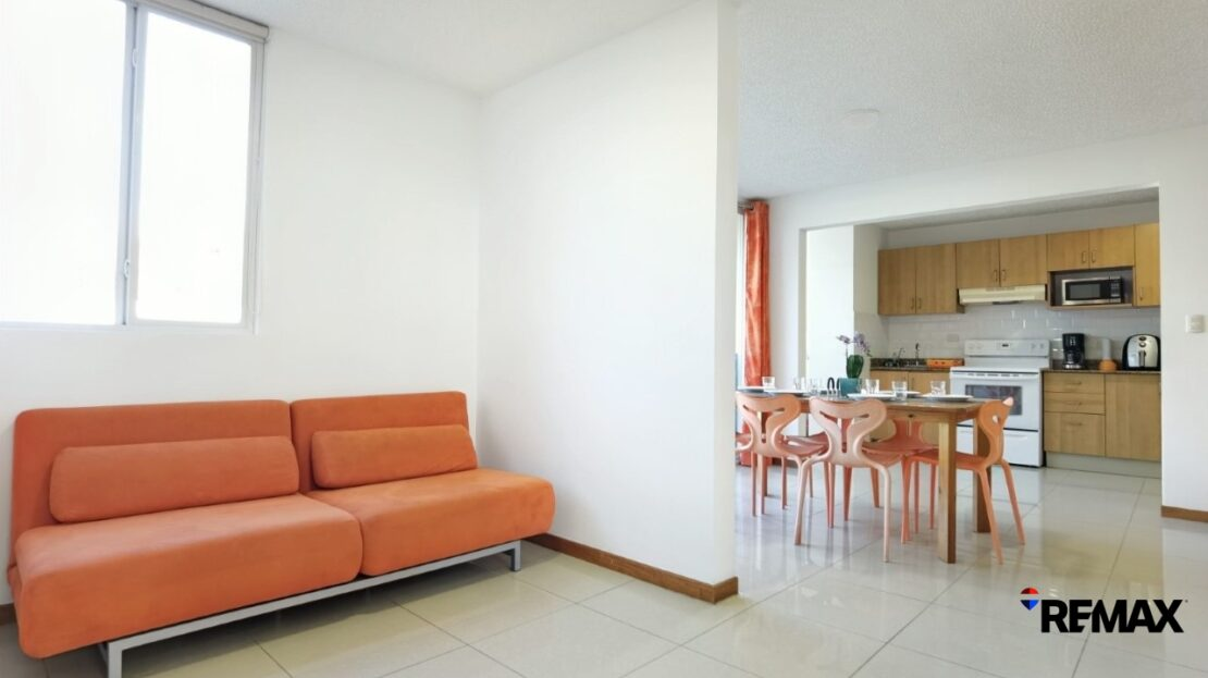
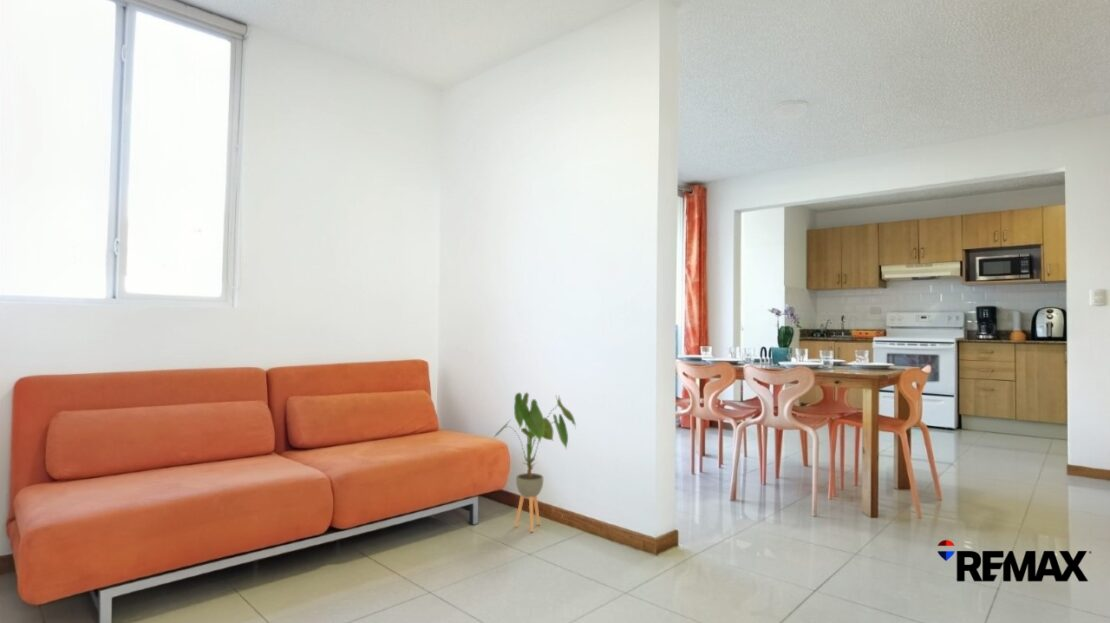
+ house plant [492,391,577,533]
